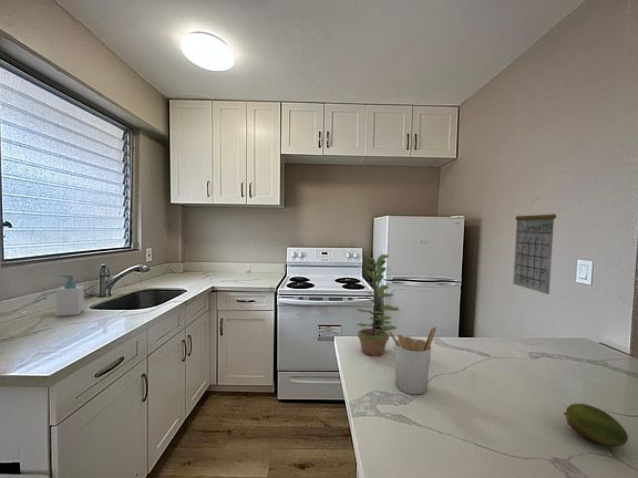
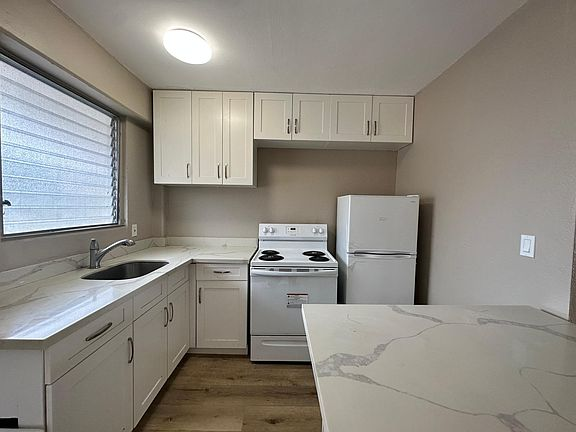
- soap bottle [55,273,85,318]
- plant [354,253,400,357]
- calendar [512,197,557,295]
- fruit [563,403,629,448]
- utensil holder [388,326,438,395]
